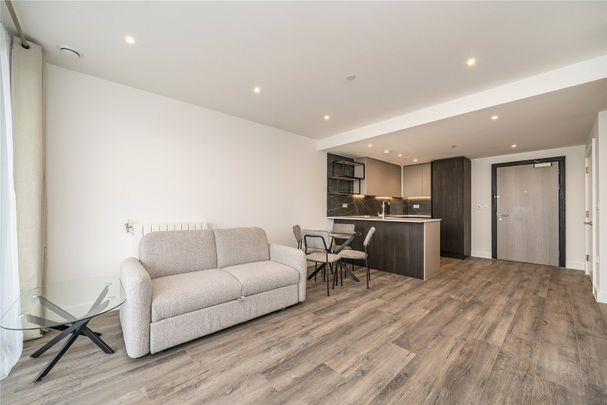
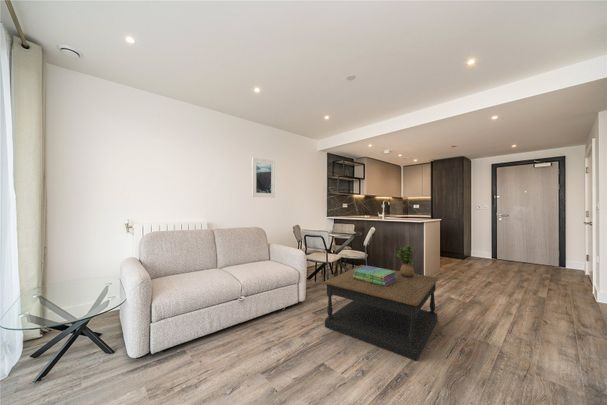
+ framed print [251,157,276,198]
+ coffee table [323,264,439,362]
+ potted plant [396,244,416,279]
+ stack of books [353,265,396,287]
